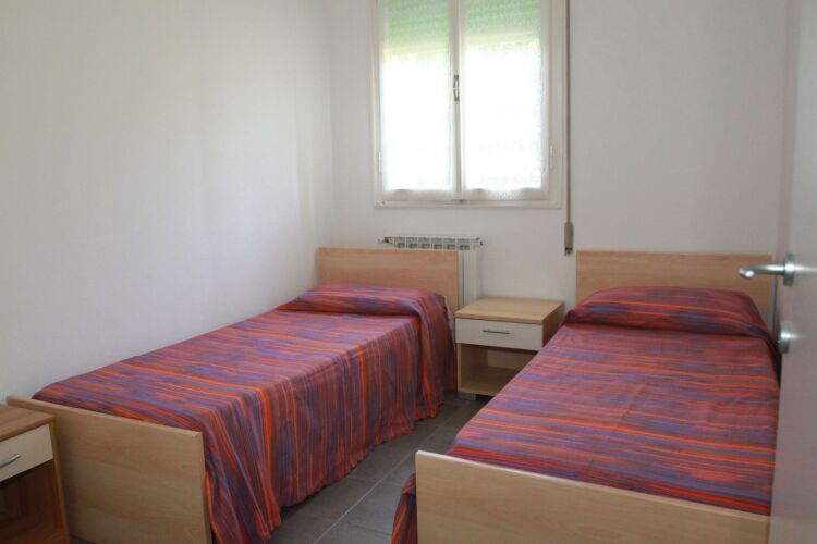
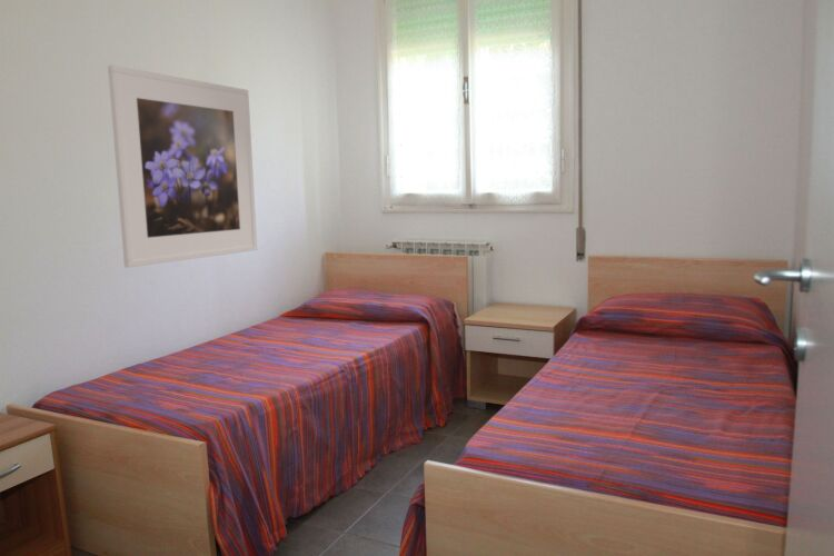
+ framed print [107,64,258,268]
